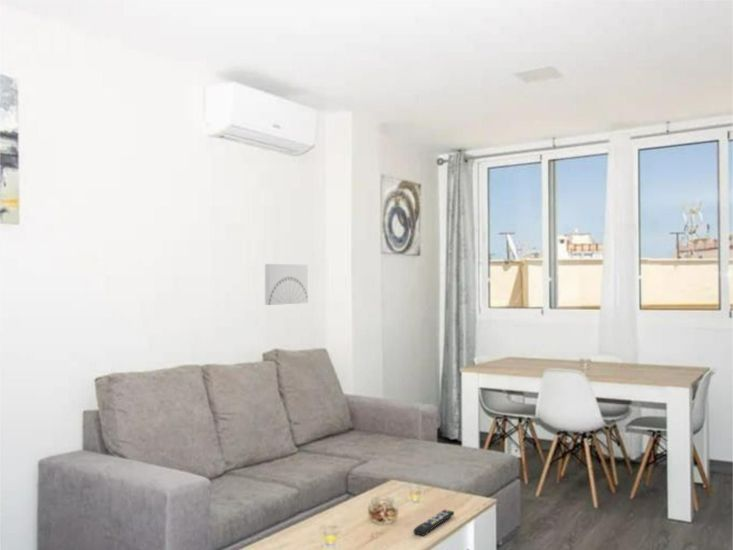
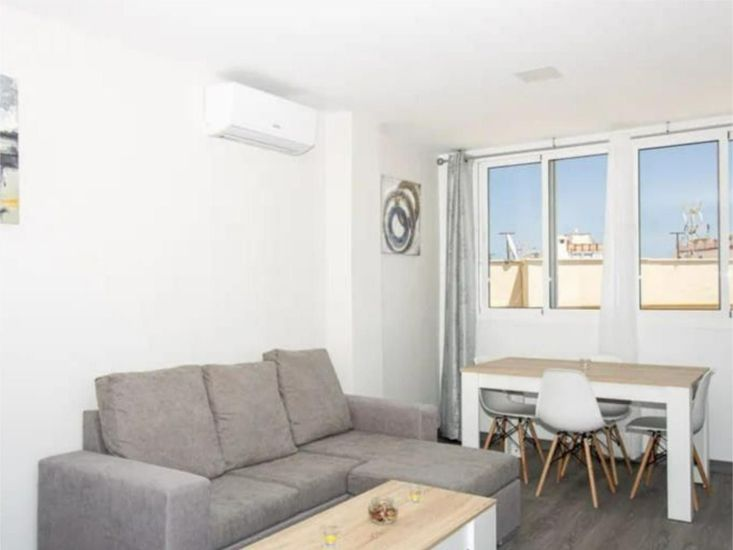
- remote control [413,508,455,537]
- wall art [264,263,309,306]
